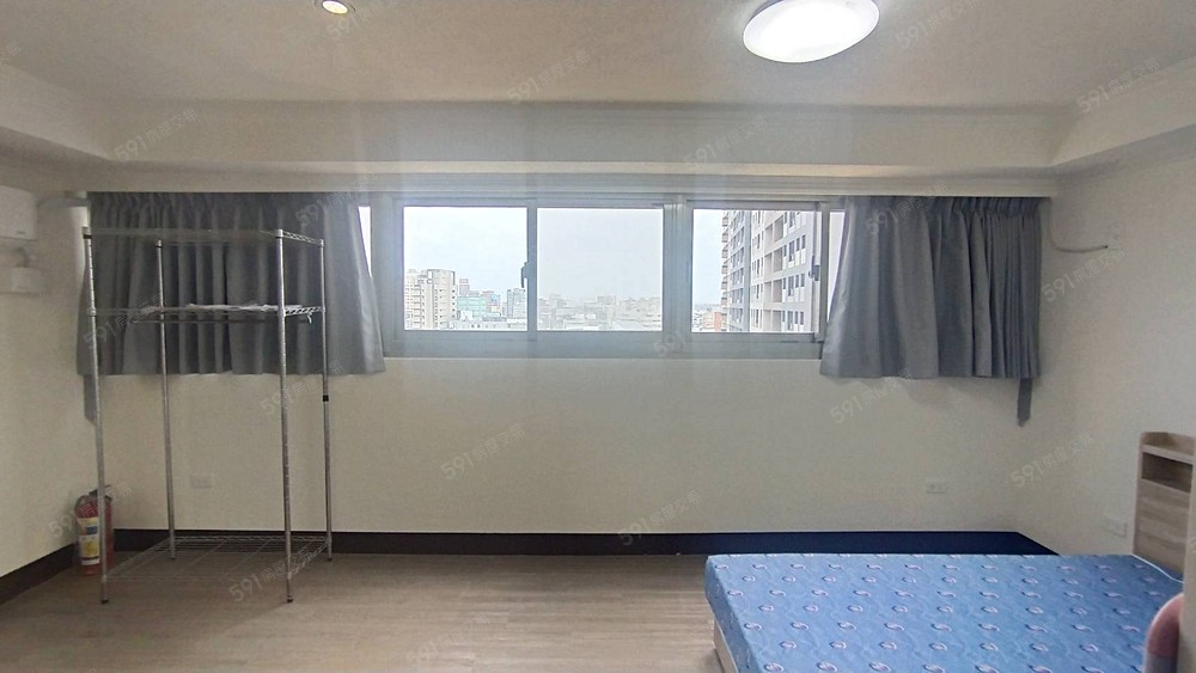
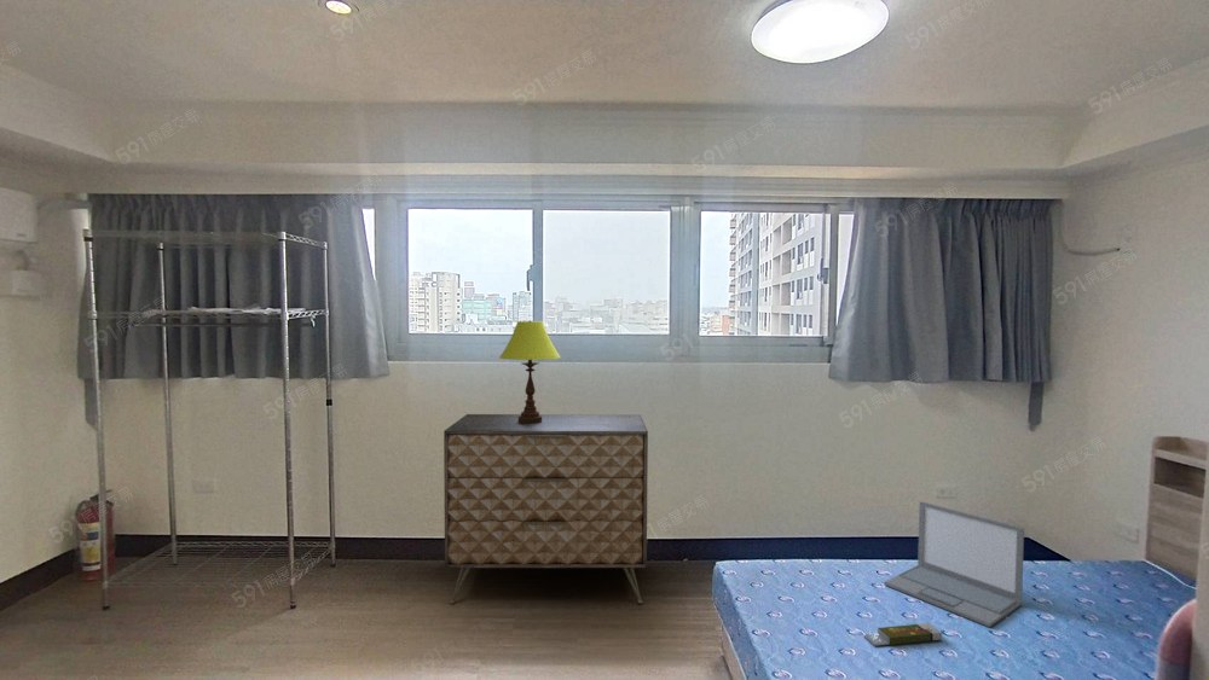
+ matchbox [863,622,943,647]
+ laptop [883,500,1025,628]
+ dresser [442,413,649,604]
+ table lamp [498,320,561,424]
